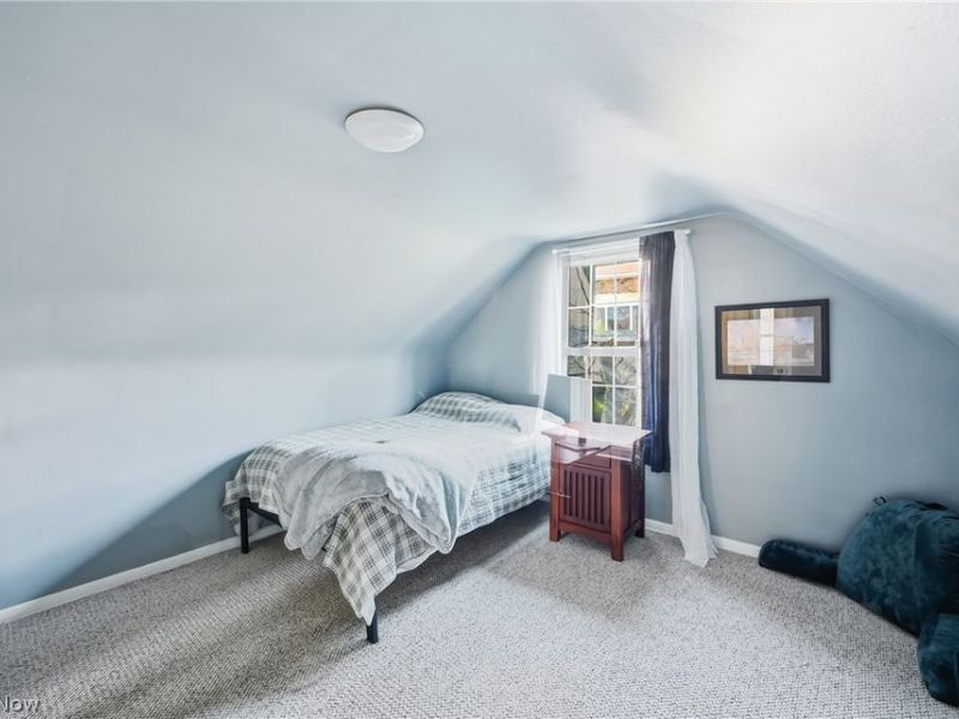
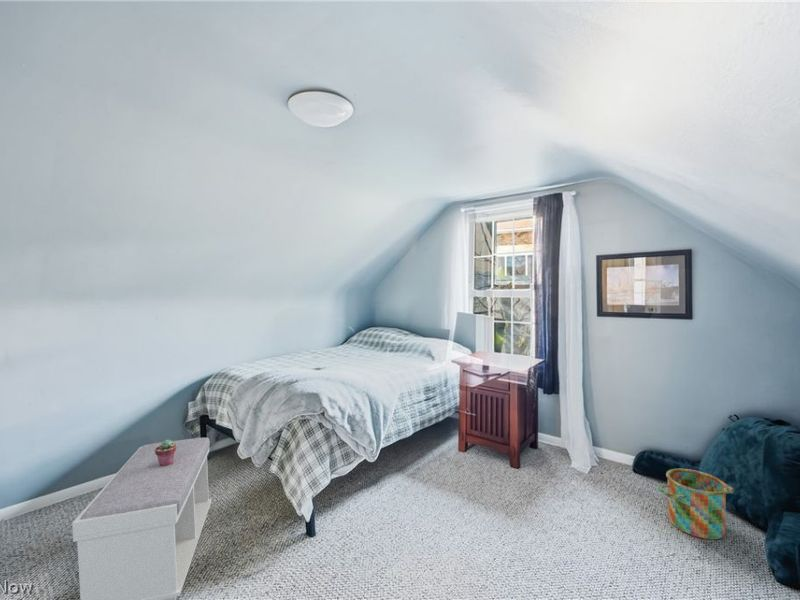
+ bucket [657,468,735,540]
+ potted succulent [155,439,176,466]
+ bench [71,437,212,600]
